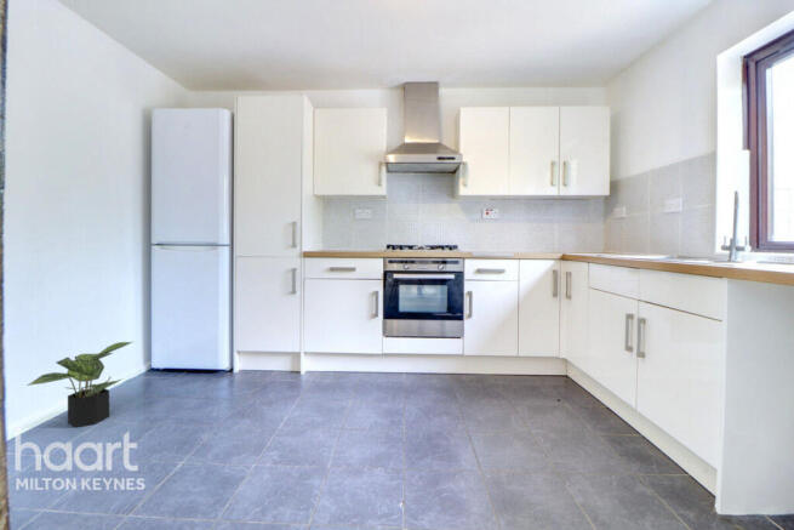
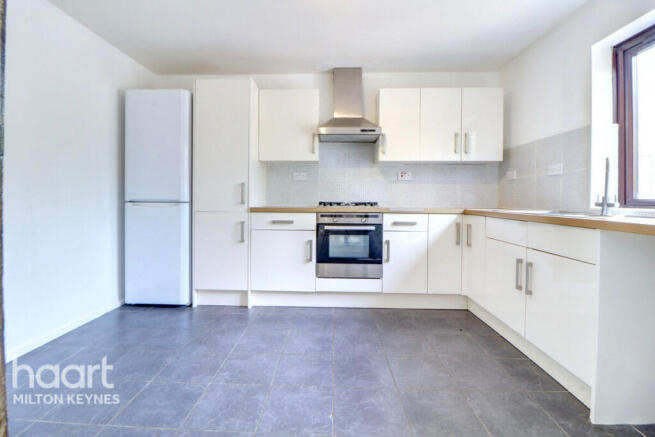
- potted plant [25,341,133,428]
